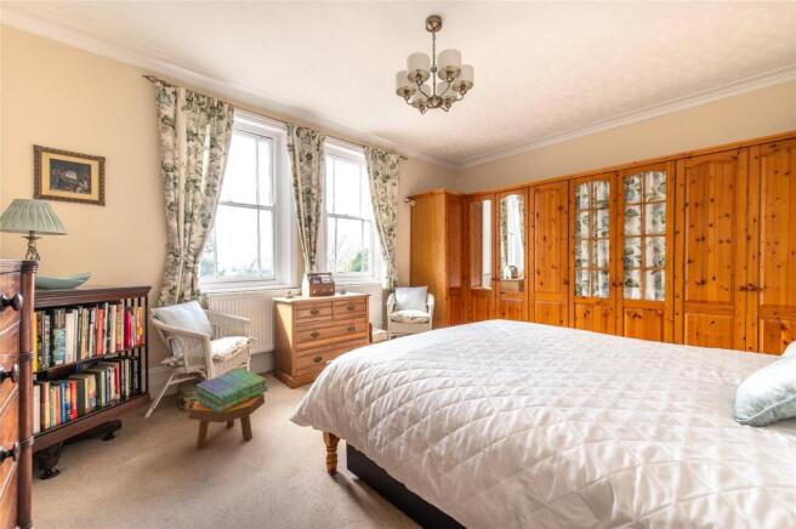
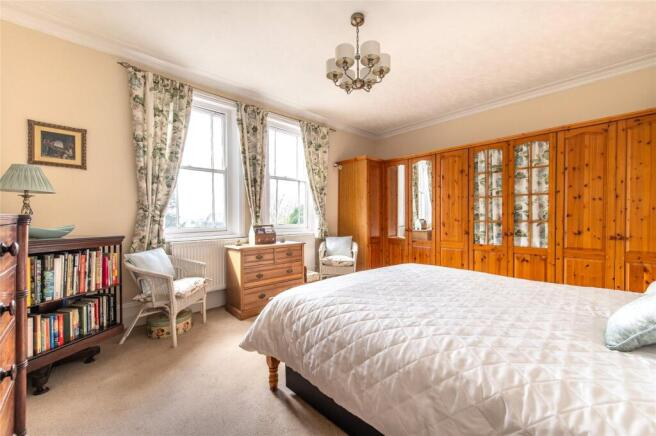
- footstool [187,393,266,451]
- stack of books [192,368,269,413]
